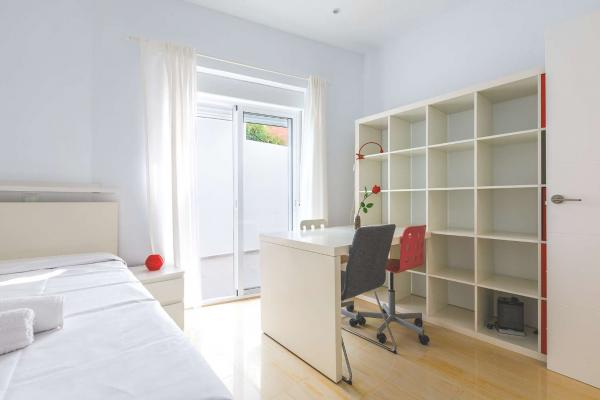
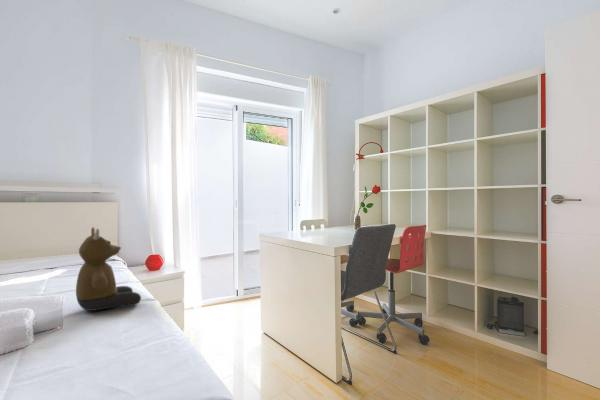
+ bear [75,226,142,312]
